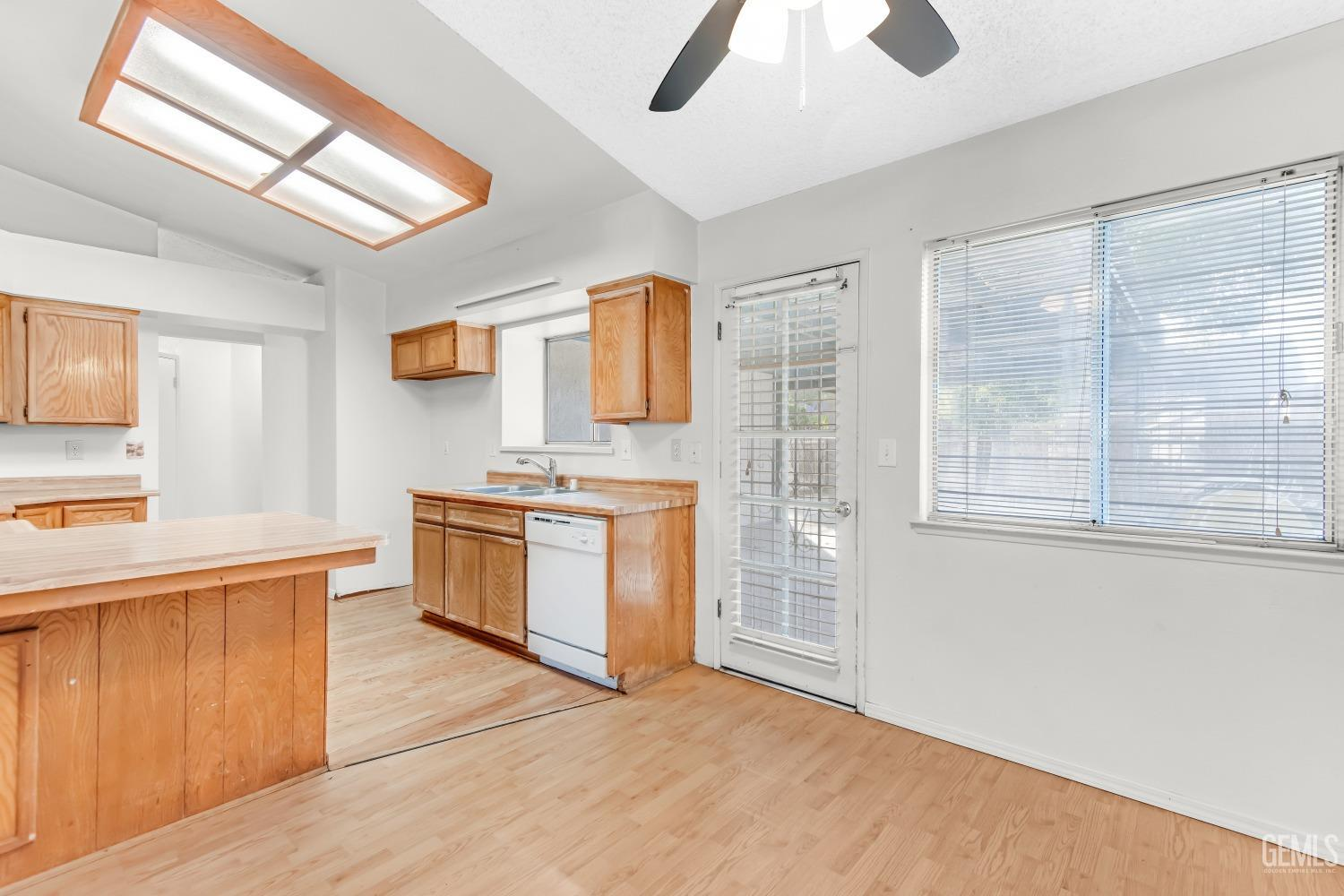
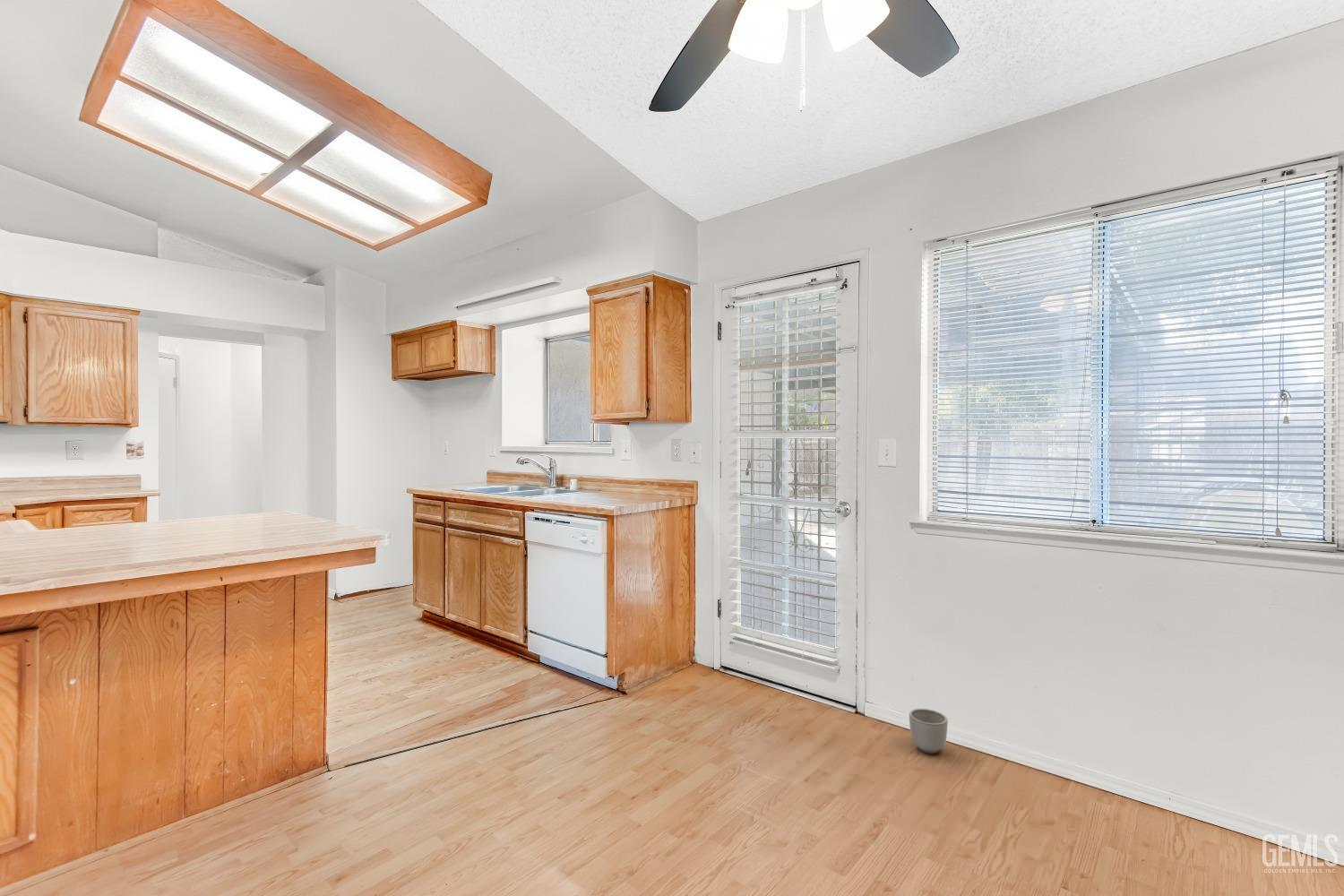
+ planter [909,708,949,754]
